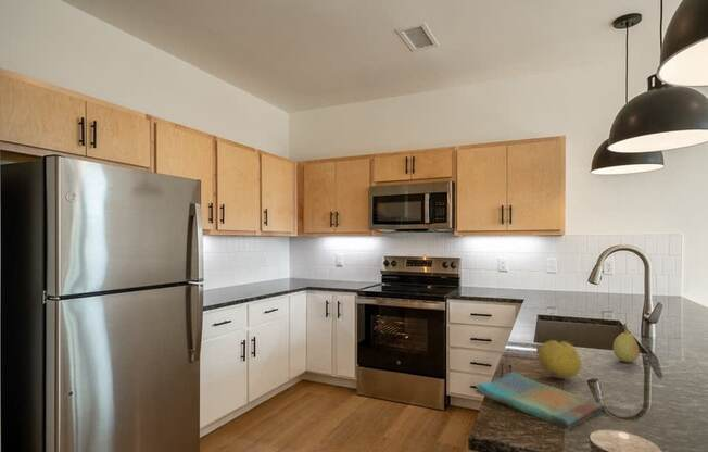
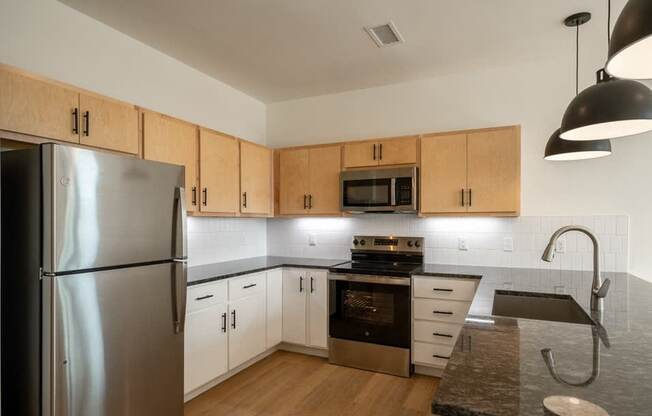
- dish towel [473,371,607,430]
- fruit [612,323,641,363]
- fruit [536,339,583,379]
